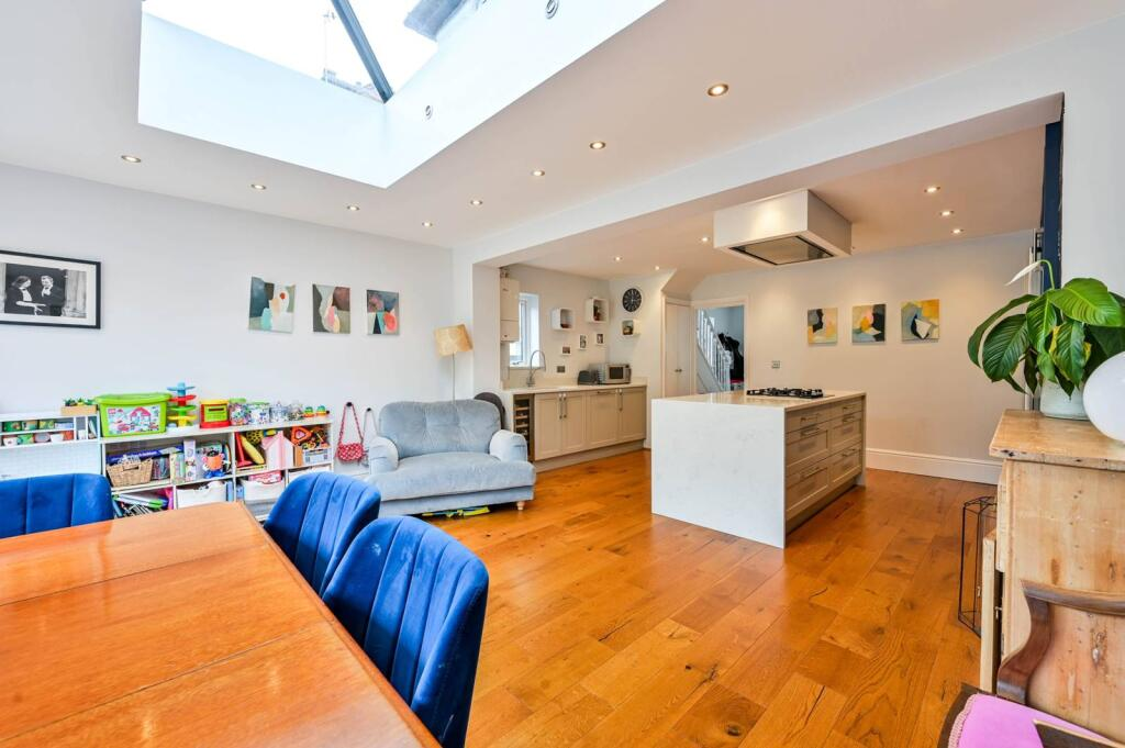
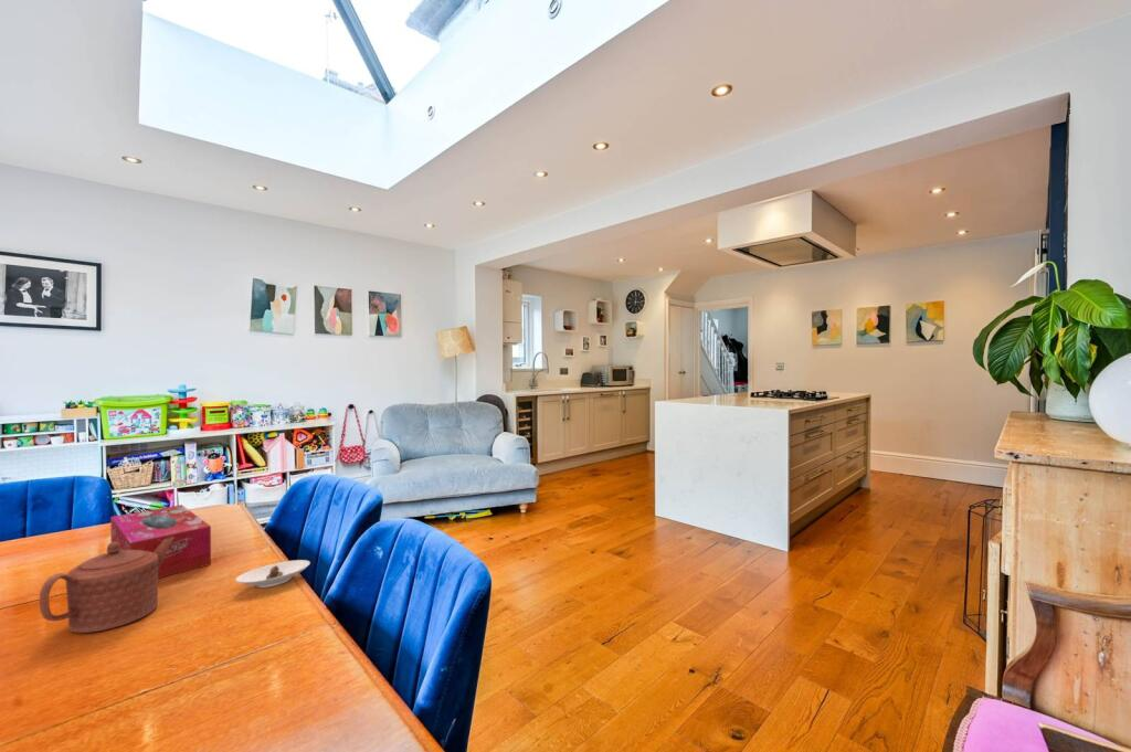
+ tissue box [109,504,212,580]
+ saucer [234,559,311,589]
+ teapot [39,537,173,634]
